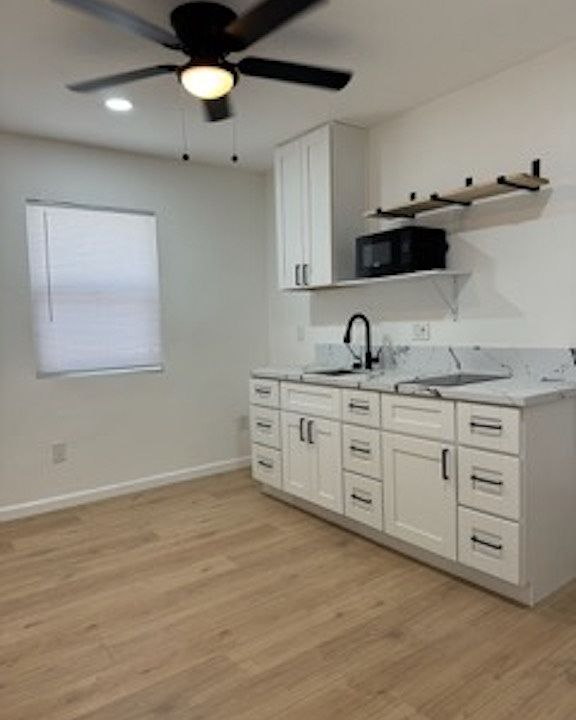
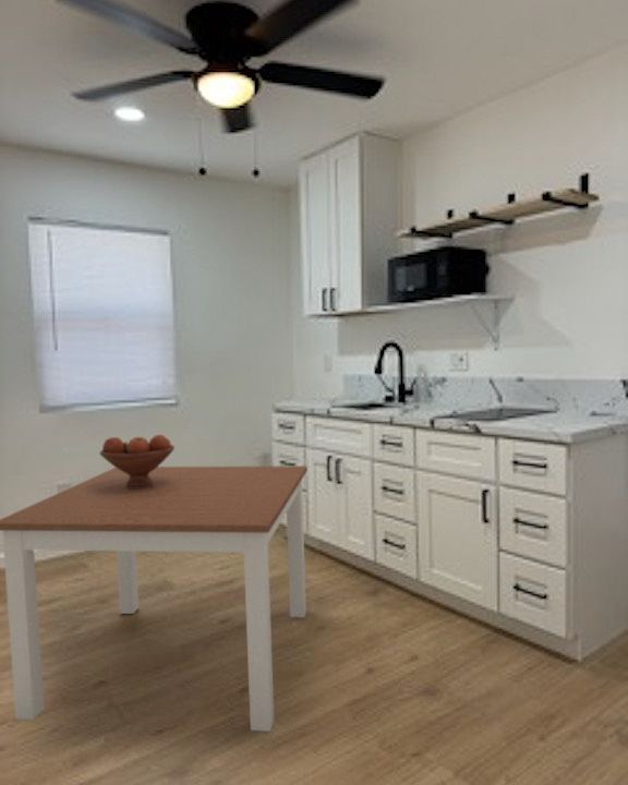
+ fruit bowl [99,433,176,488]
+ dining table [0,464,309,733]
